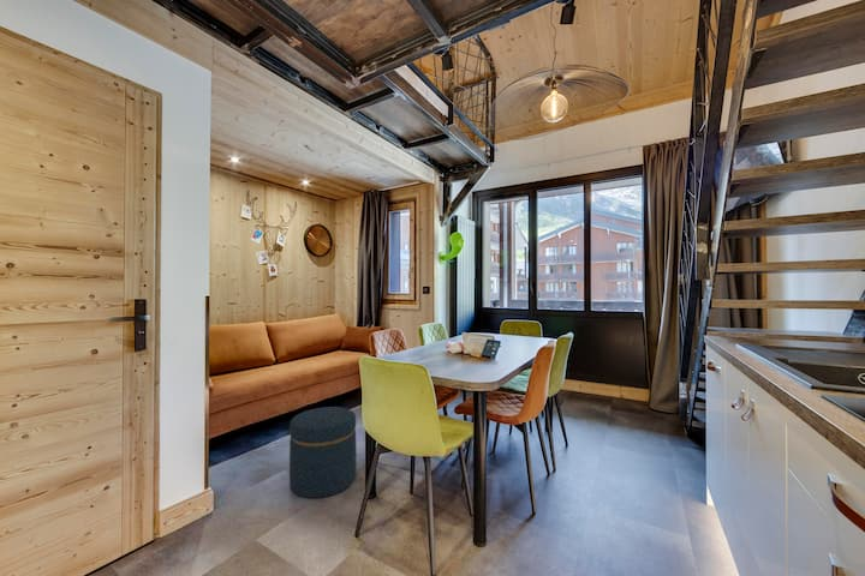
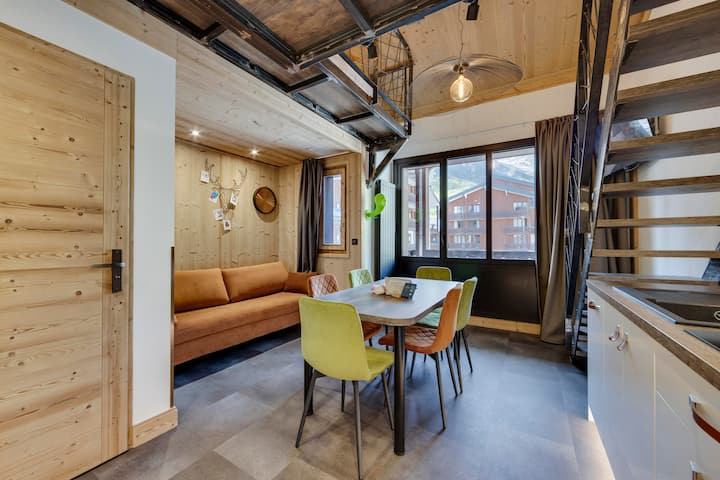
- ottoman [288,406,357,499]
